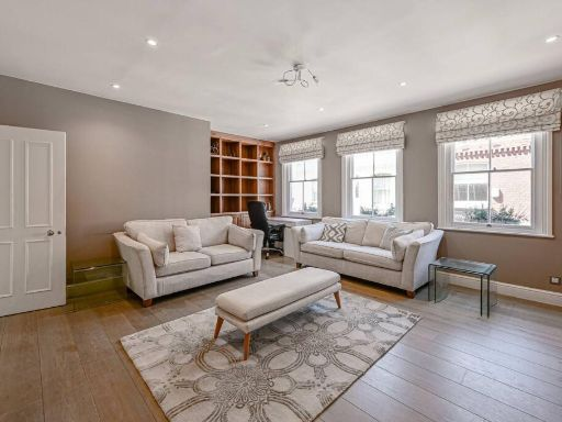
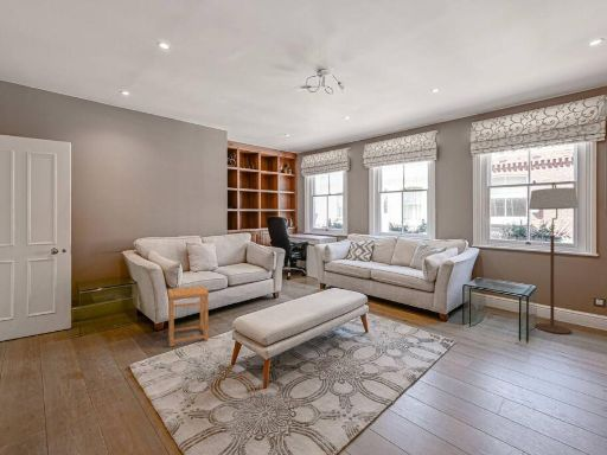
+ side table [167,286,210,347]
+ floor lamp [528,181,580,335]
